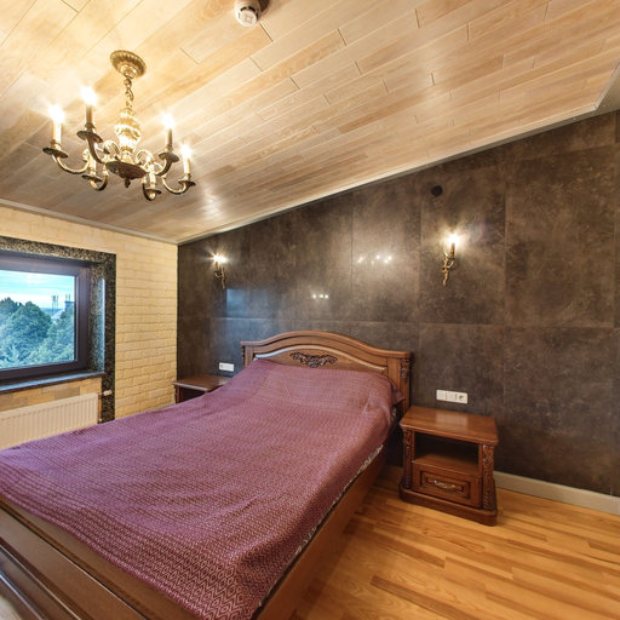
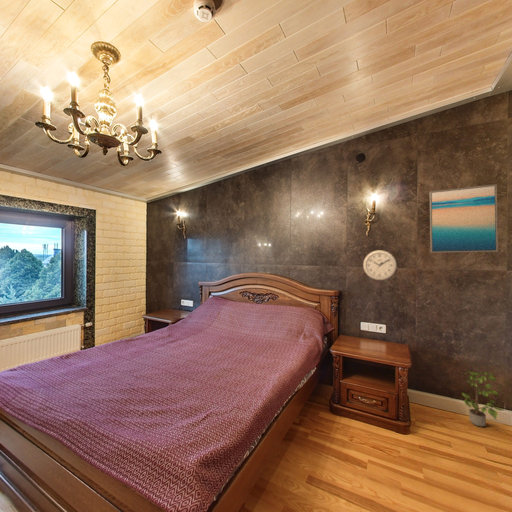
+ wall clock [362,249,398,281]
+ potted plant [461,369,506,427]
+ wall art [429,183,499,254]
